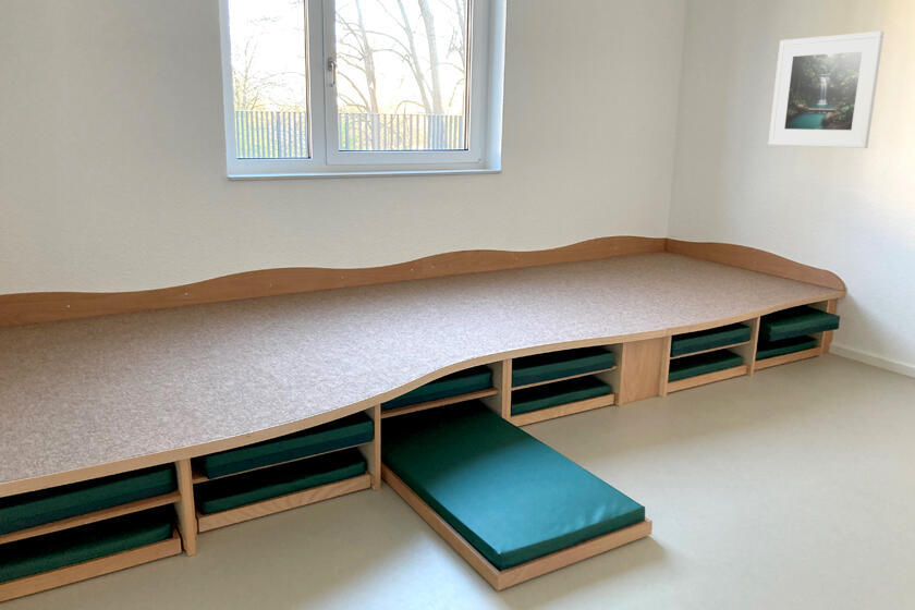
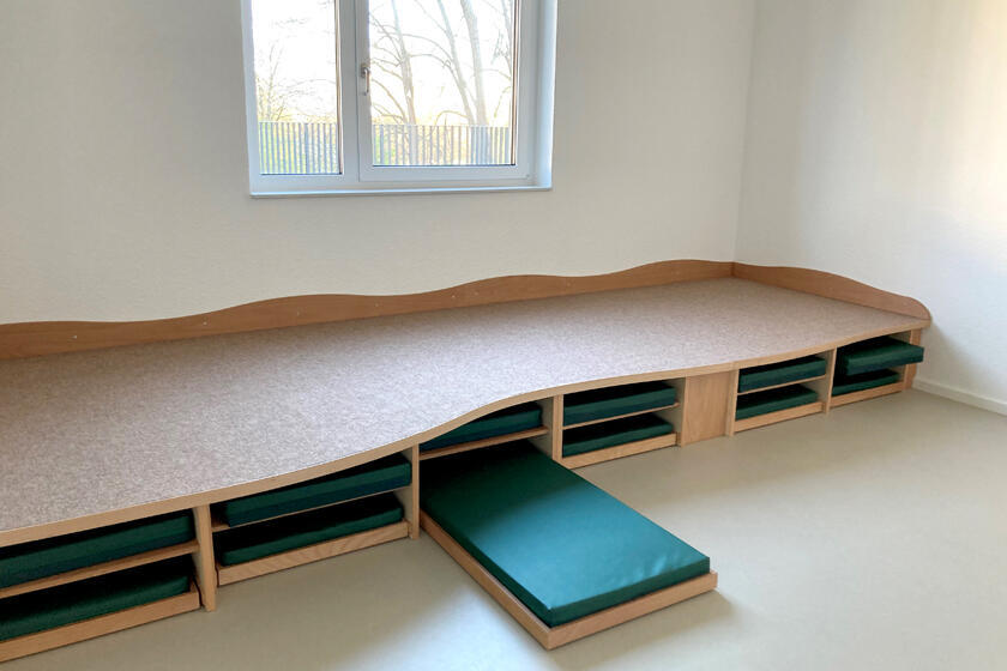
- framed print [768,30,884,149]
